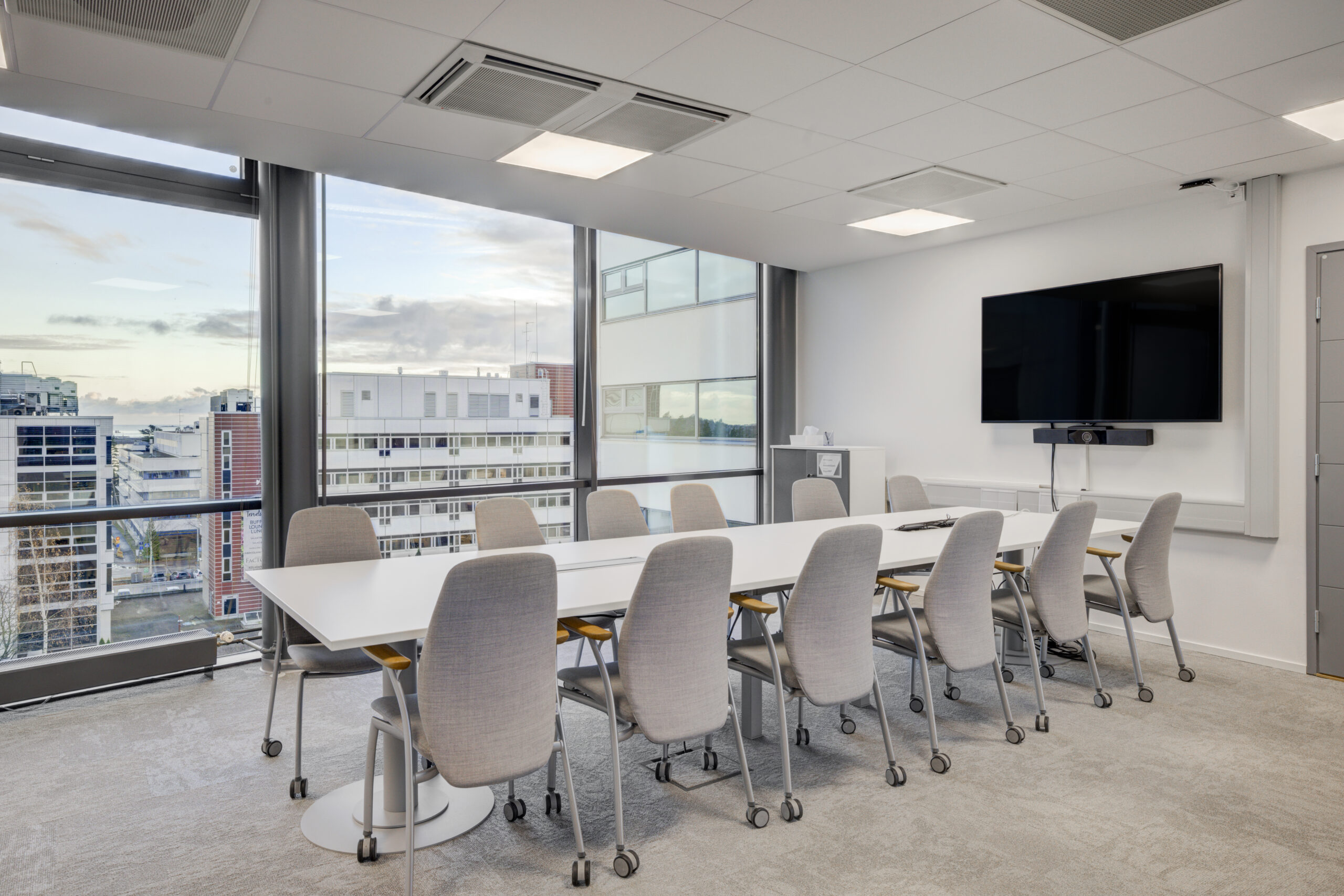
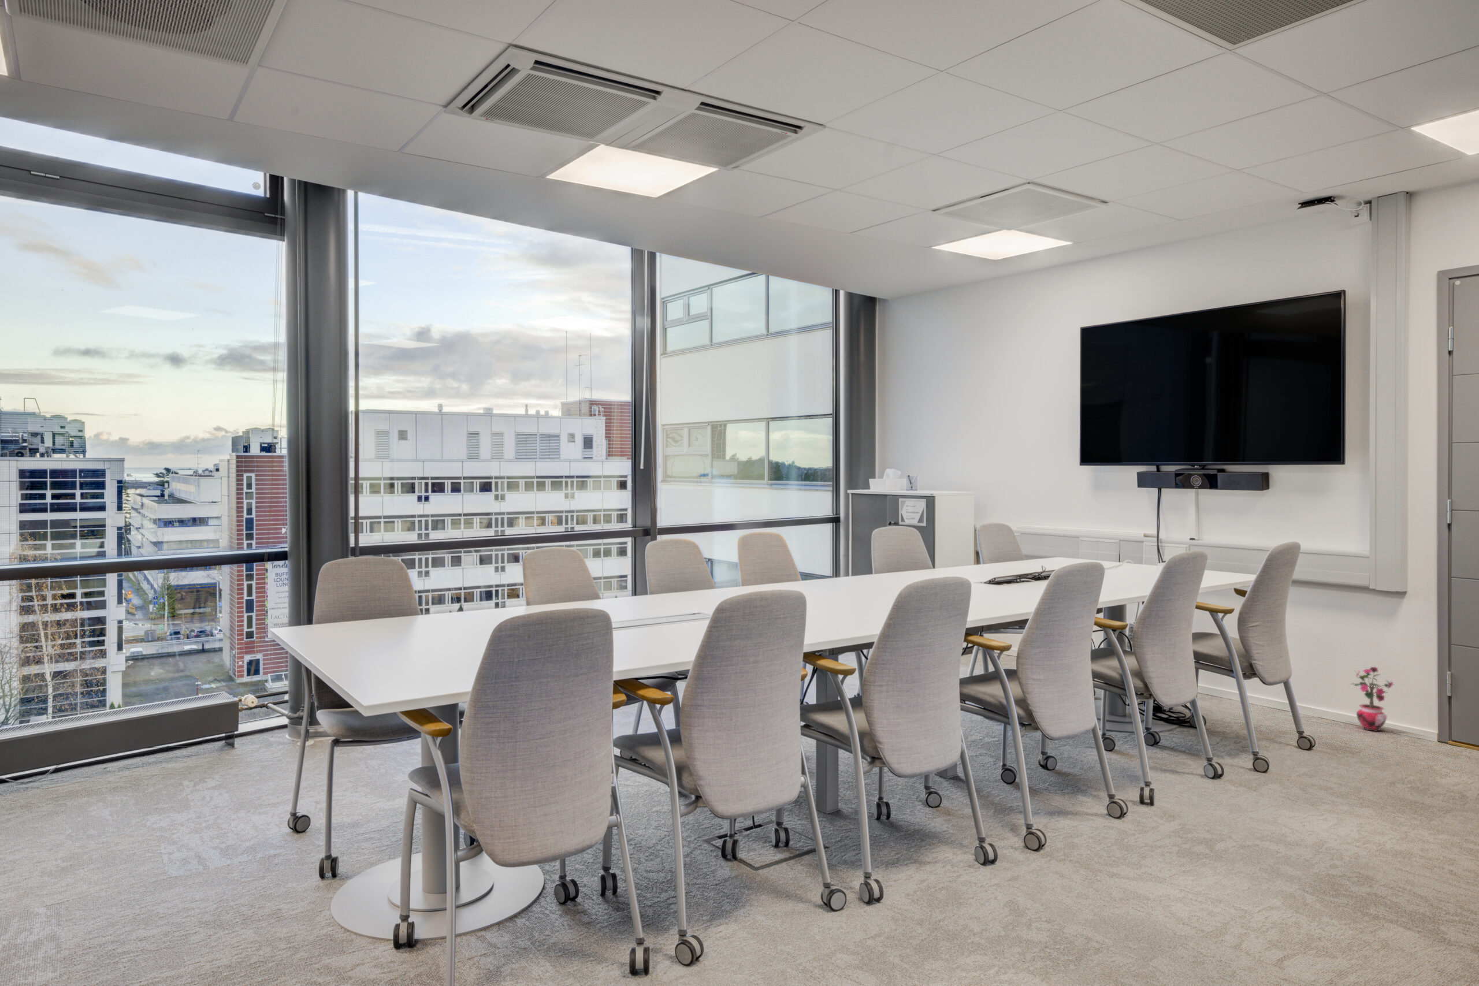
+ potted plant [1349,666,1393,732]
